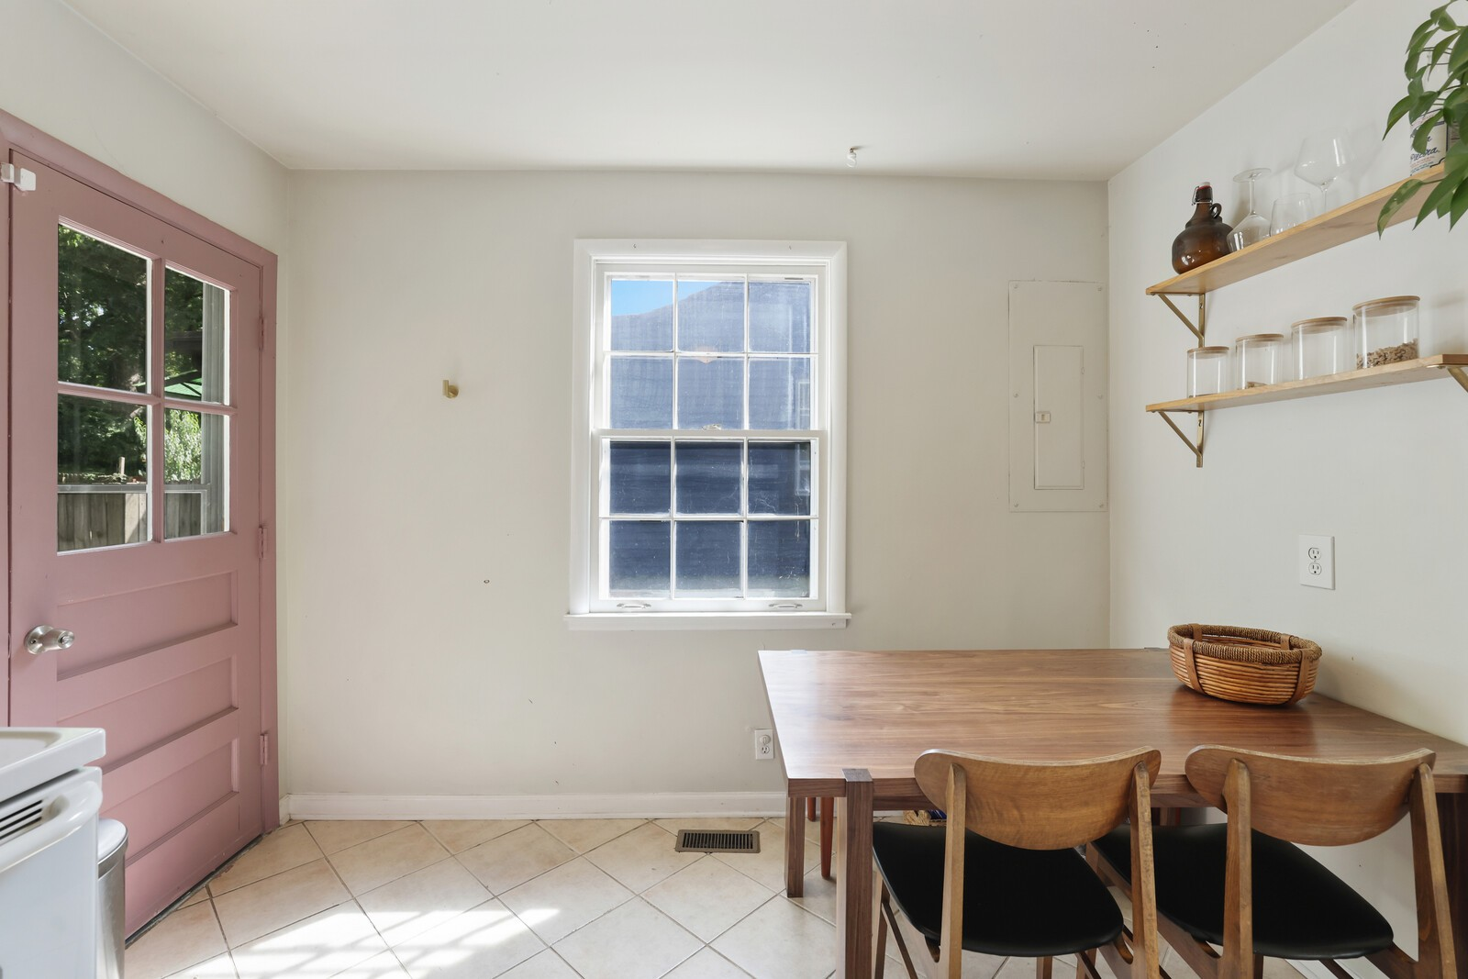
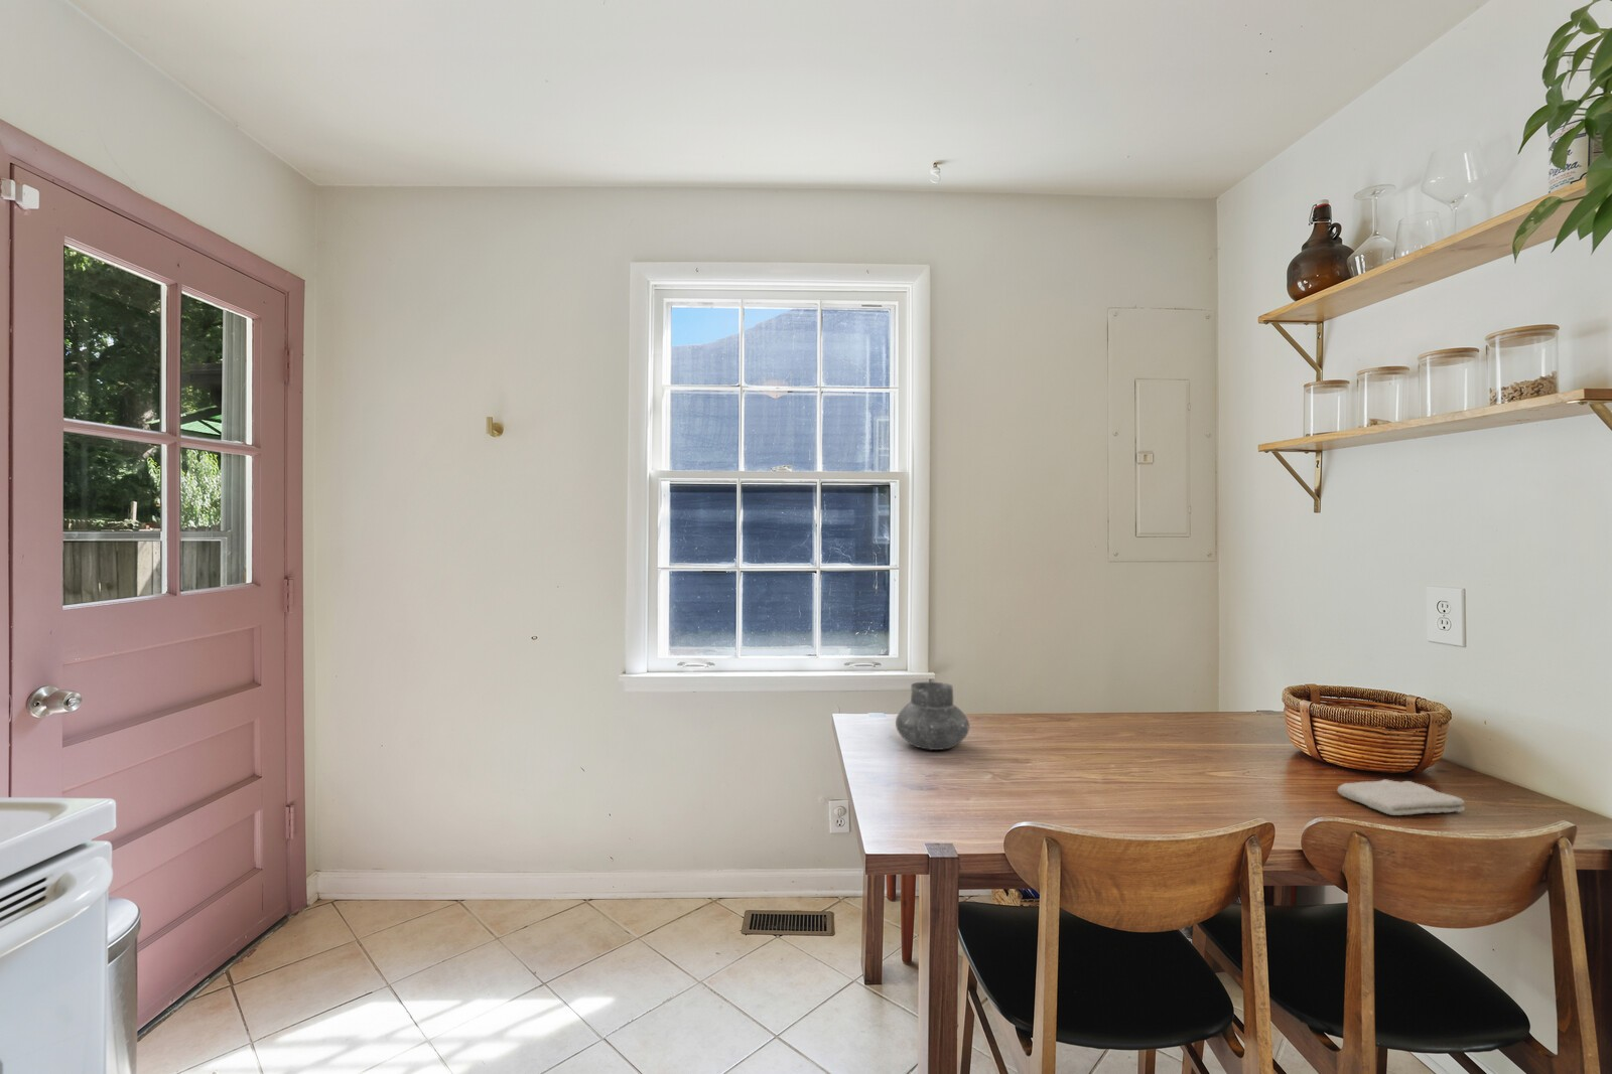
+ vase [895,682,970,750]
+ washcloth [1336,779,1466,816]
